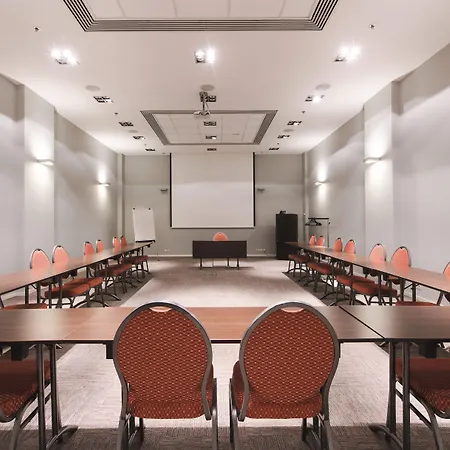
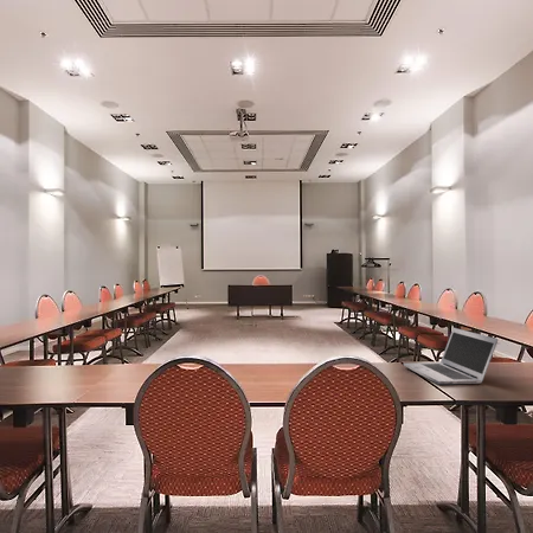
+ laptop [403,327,499,385]
